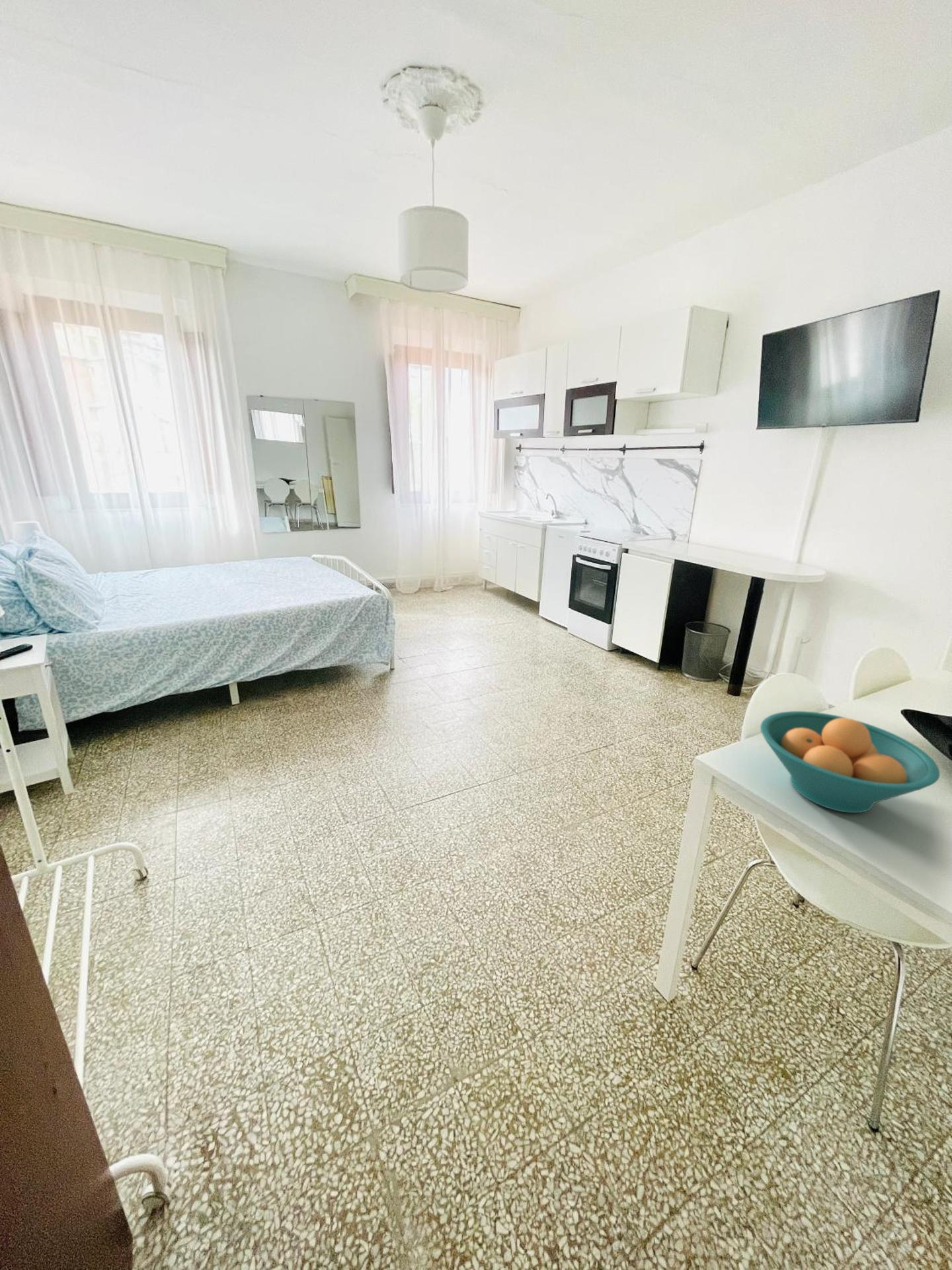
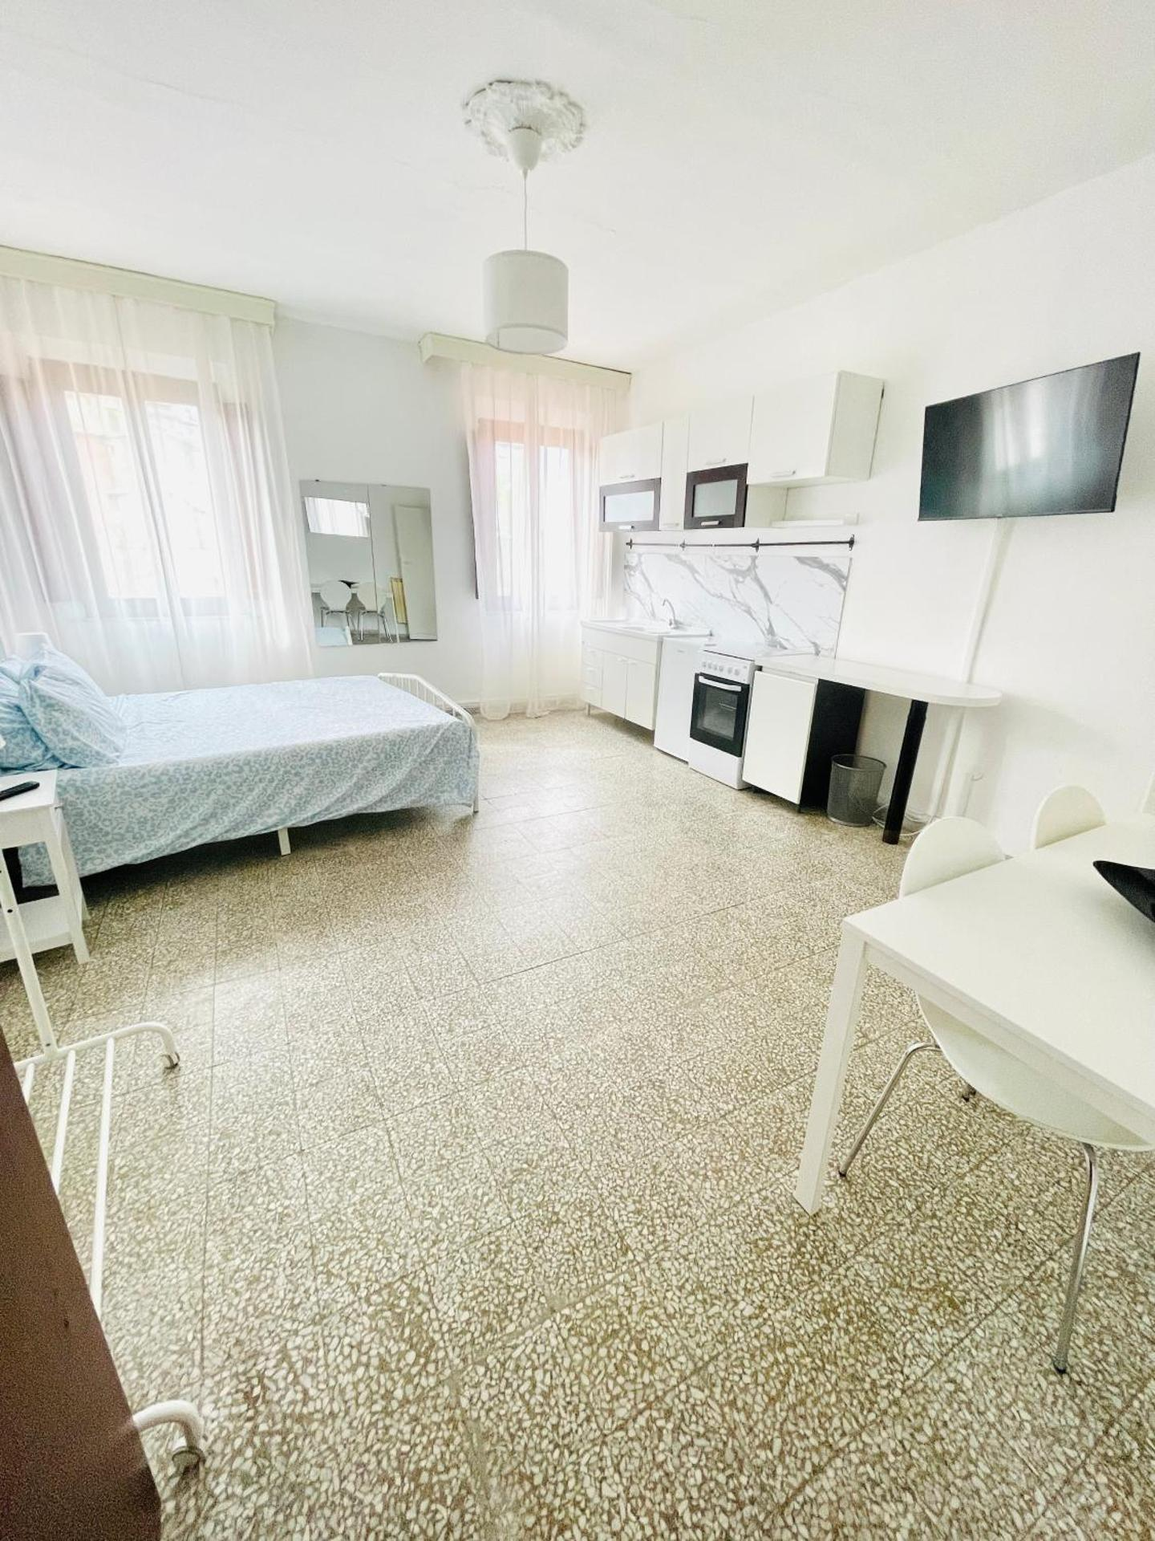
- fruit bowl [760,710,940,814]
